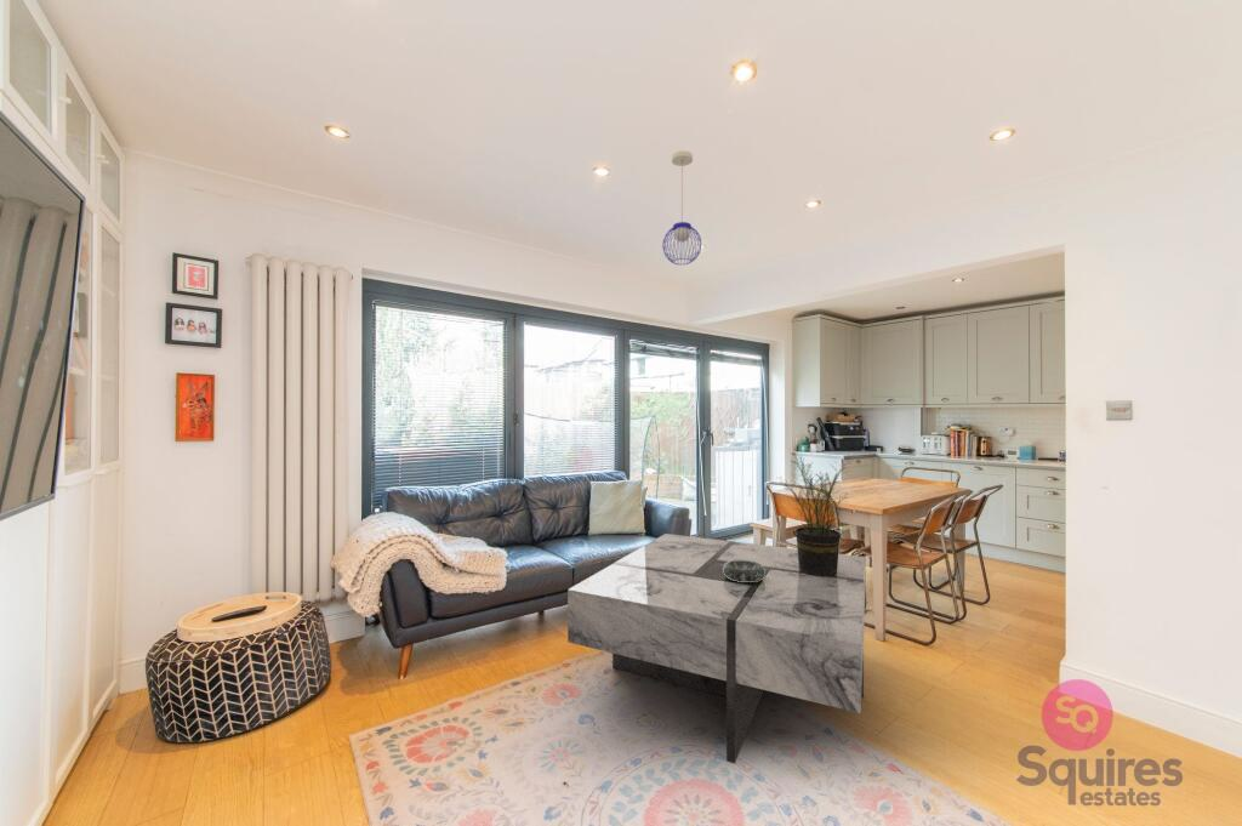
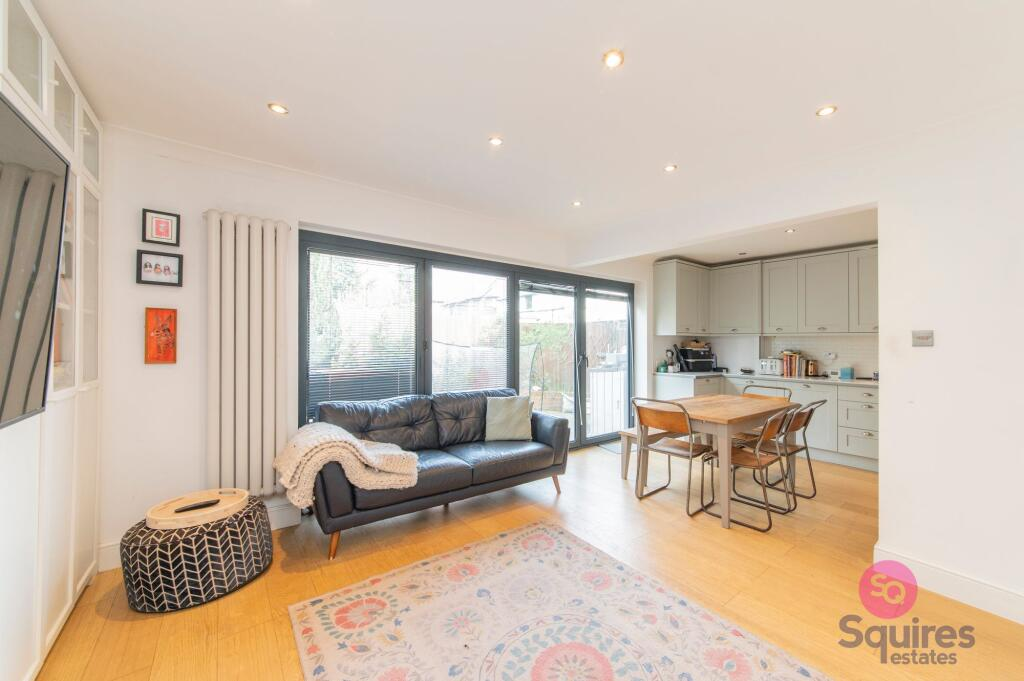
- pendant light [661,150,702,266]
- coffee table [566,532,866,764]
- potted plant [777,452,855,576]
- decorative bowl [723,560,765,582]
